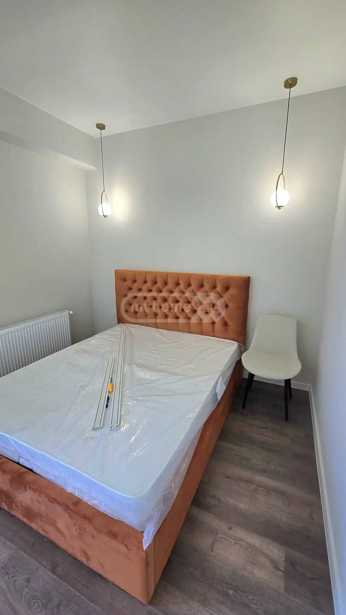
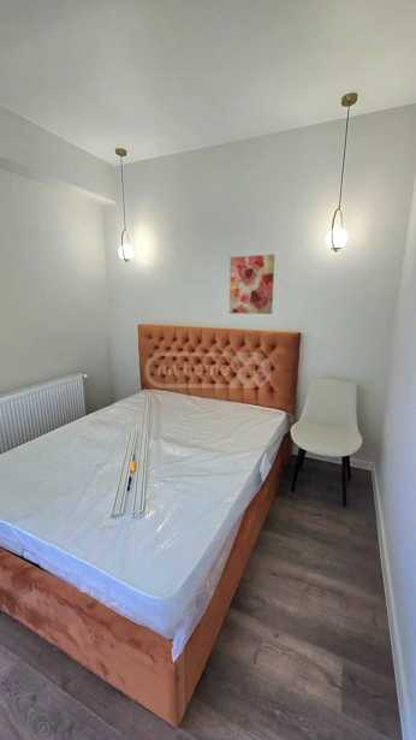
+ wall art [228,253,277,315]
